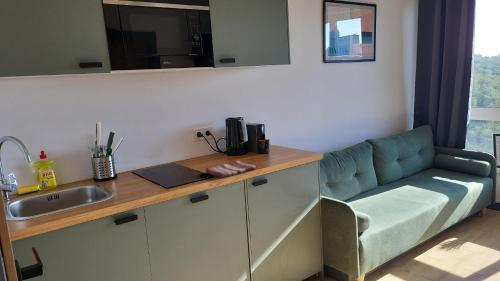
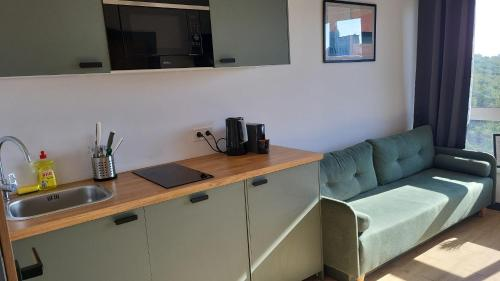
- dish towel [205,160,258,179]
